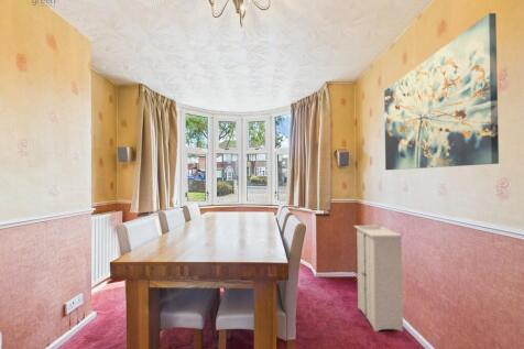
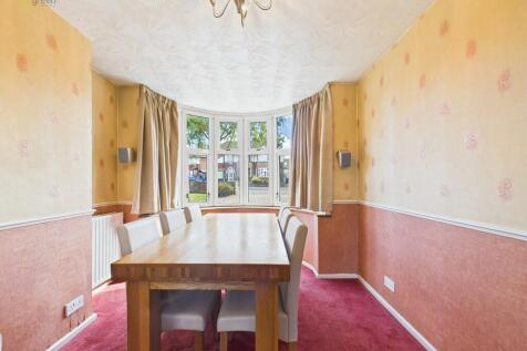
- storage cabinet [352,225,404,332]
- wall art [383,12,500,171]
